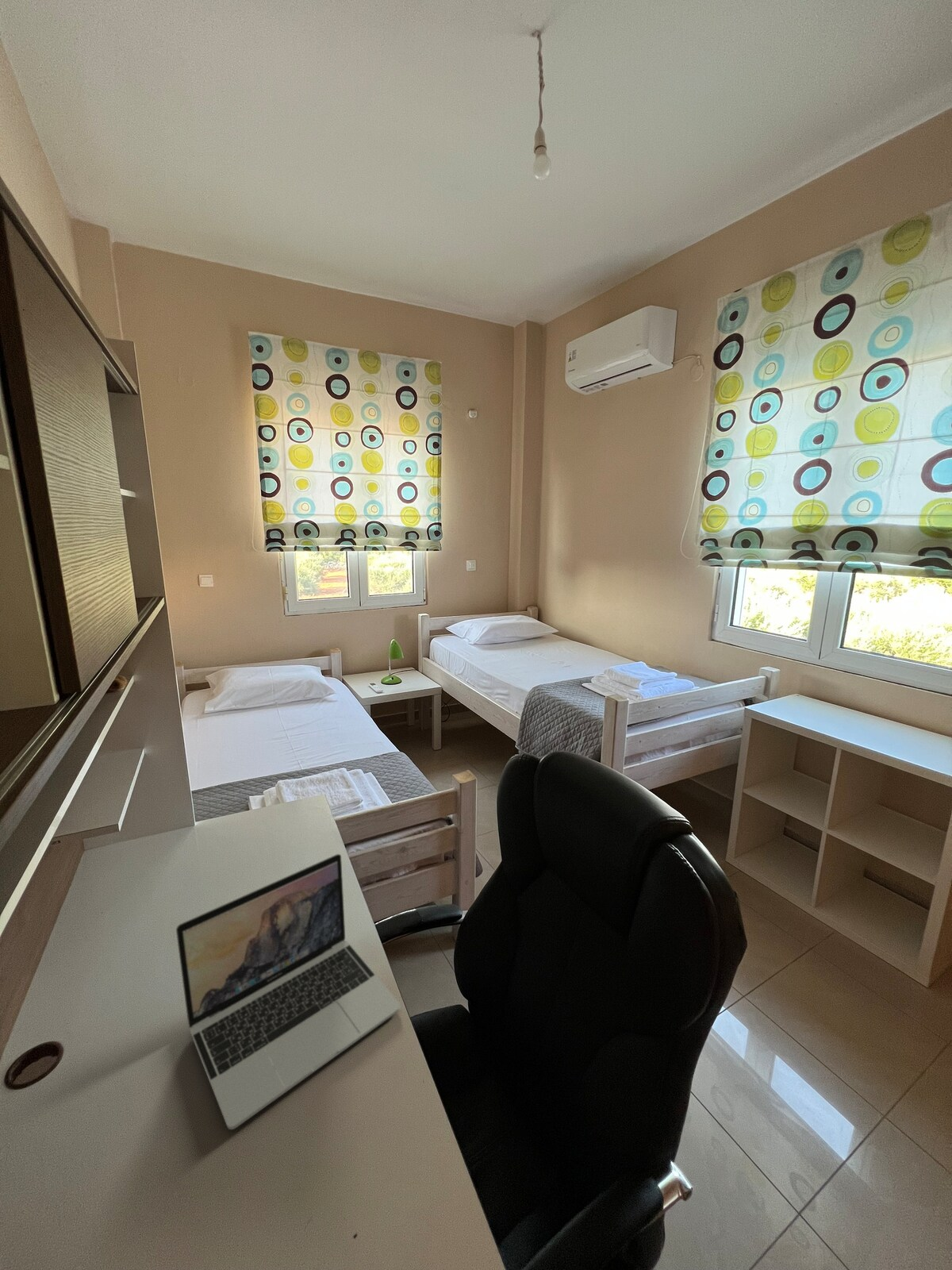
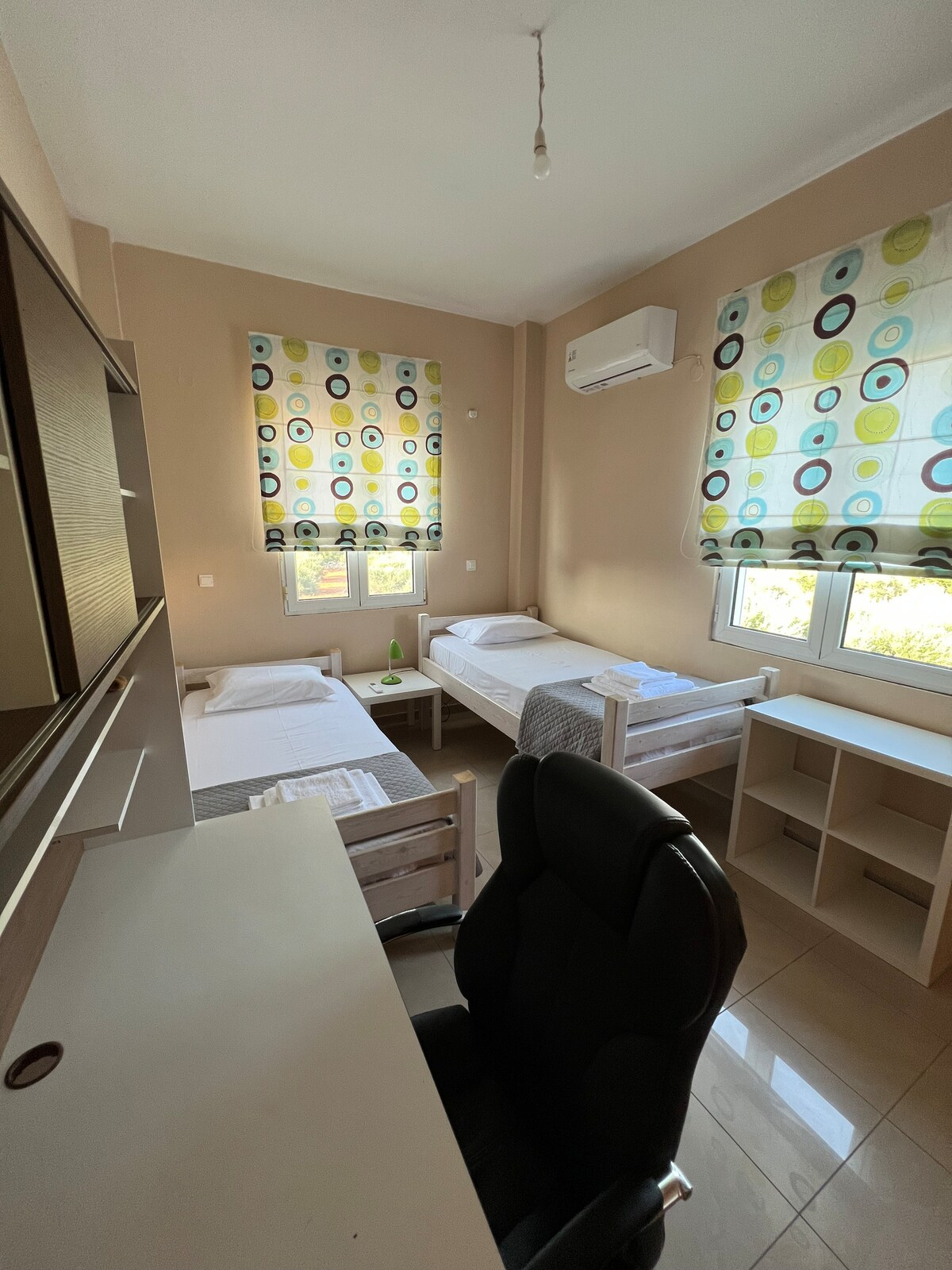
- laptop [175,853,401,1130]
